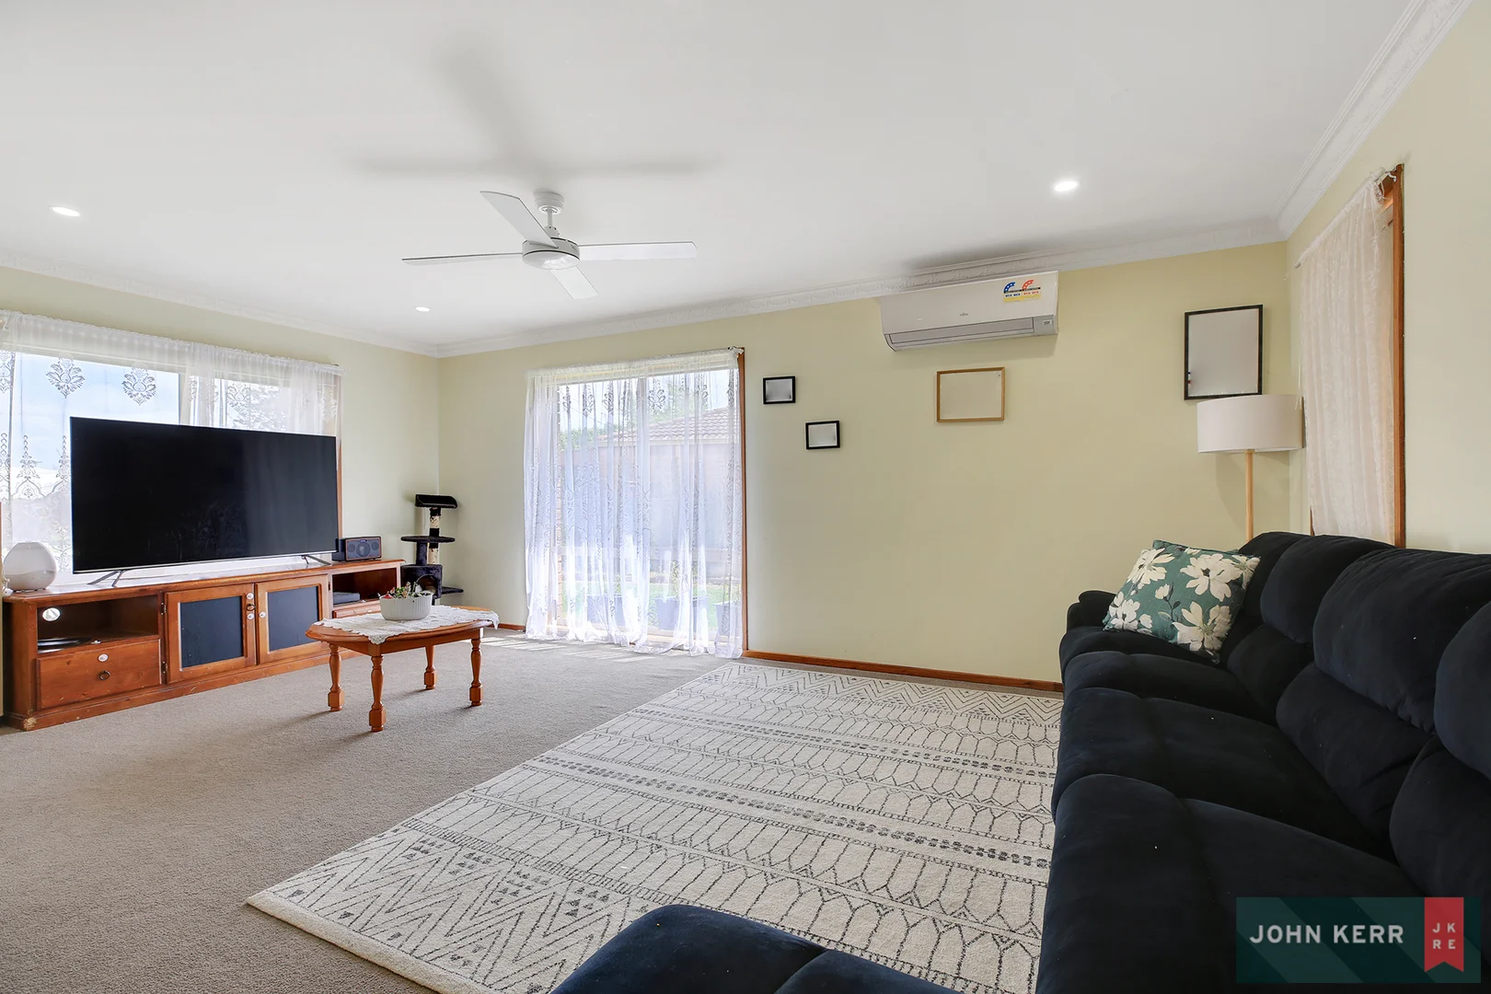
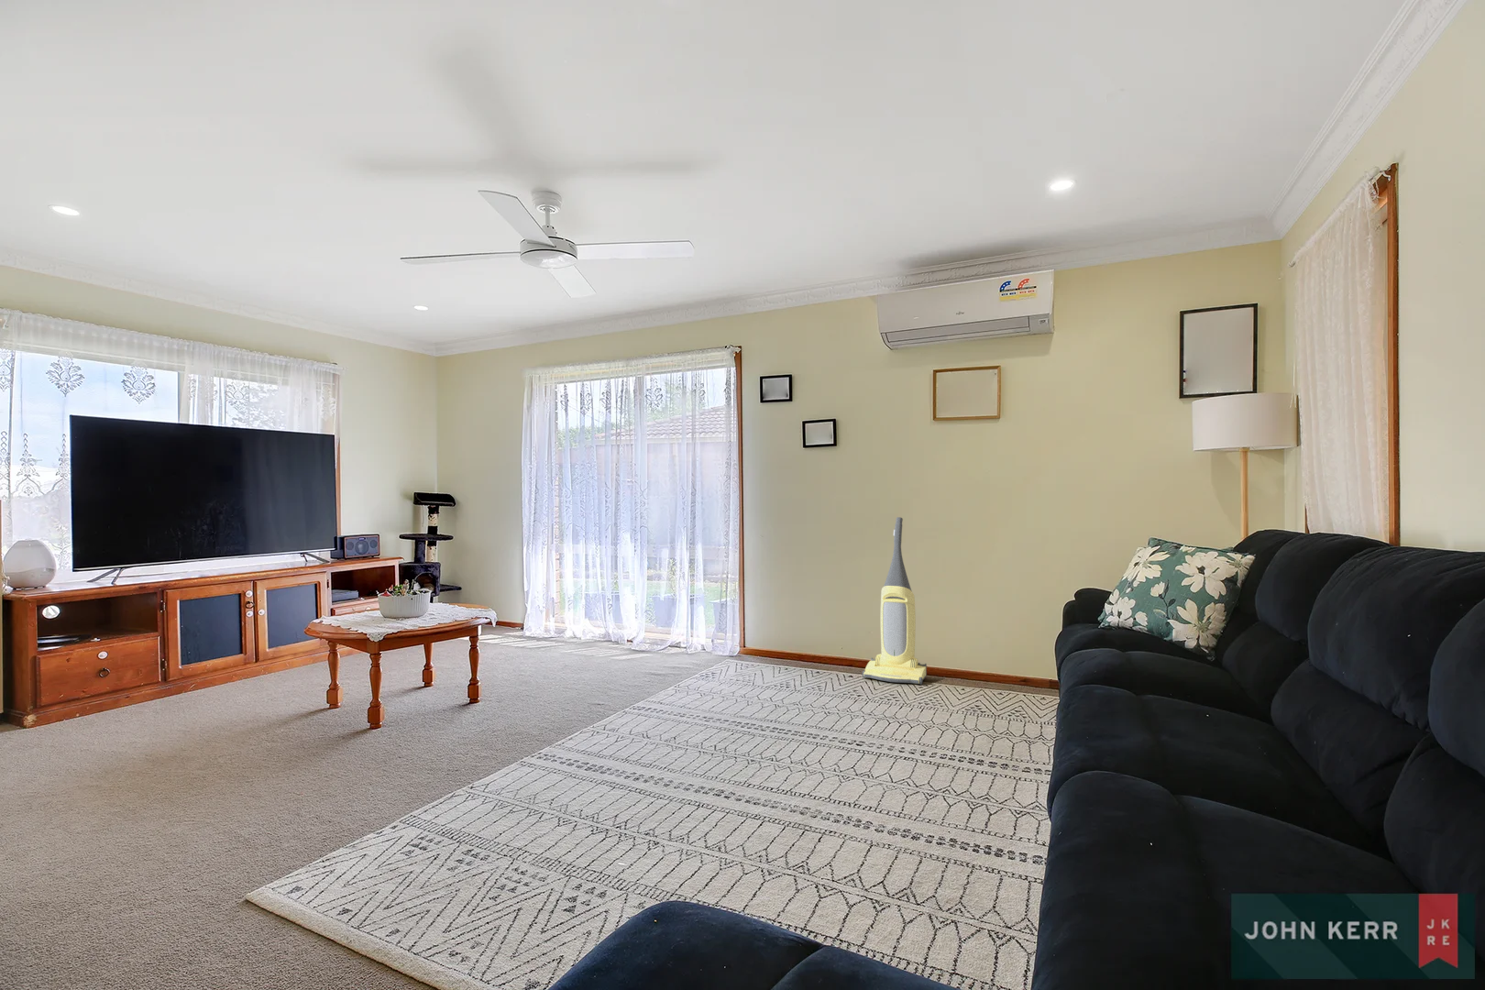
+ vacuum cleaner [862,516,928,686]
